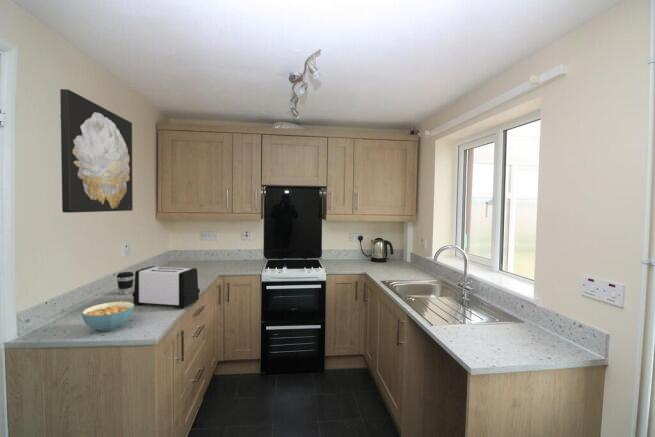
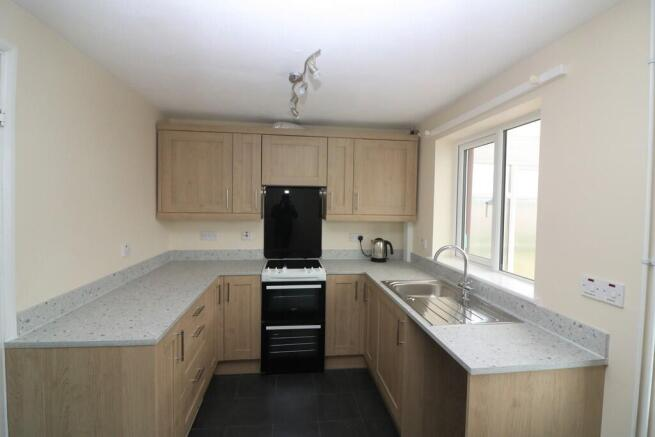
- cereal bowl [81,301,135,332]
- toaster [131,265,201,310]
- coffee cup [116,271,135,296]
- wall art [59,88,134,214]
